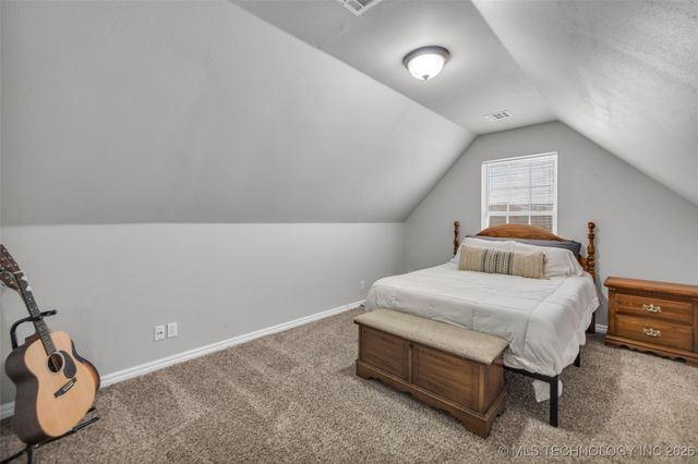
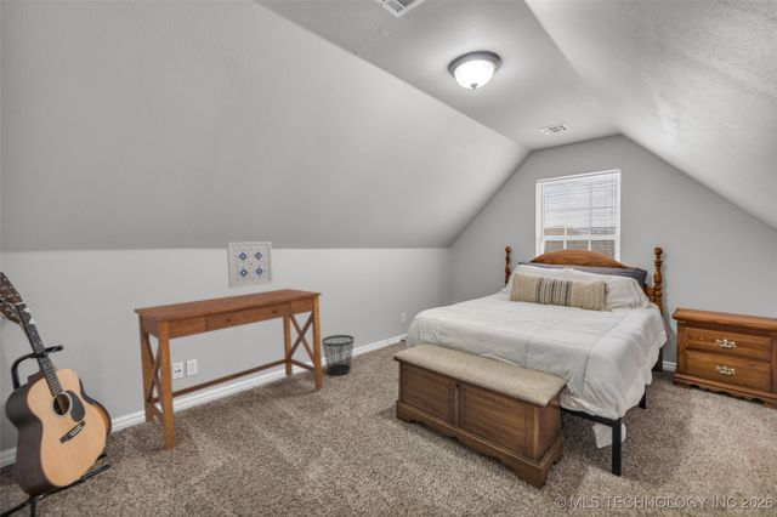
+ wastebasket [321,334,355,376]
+ wall art [226,240,274,289]
+ desk [132,288,324,451]
